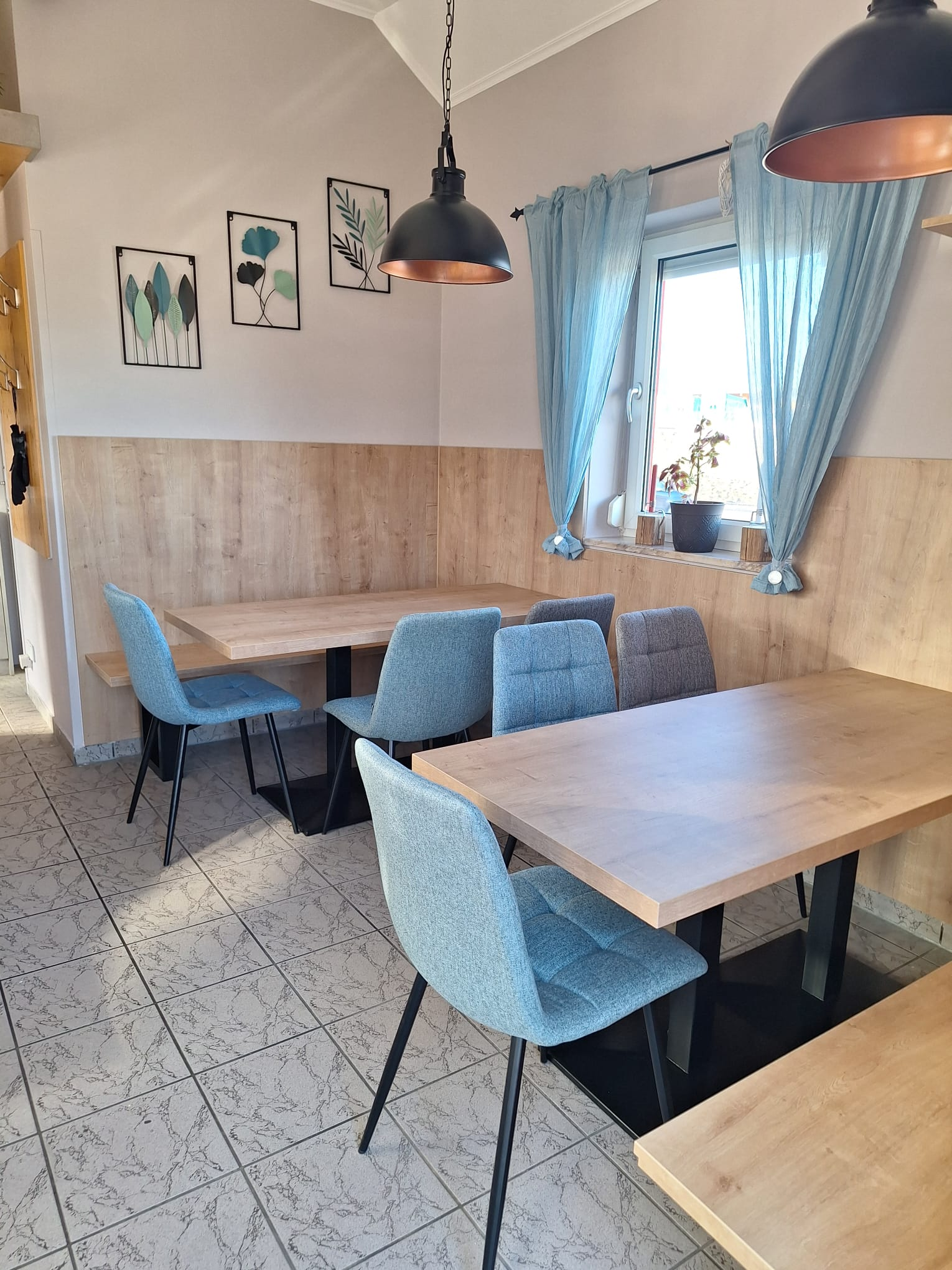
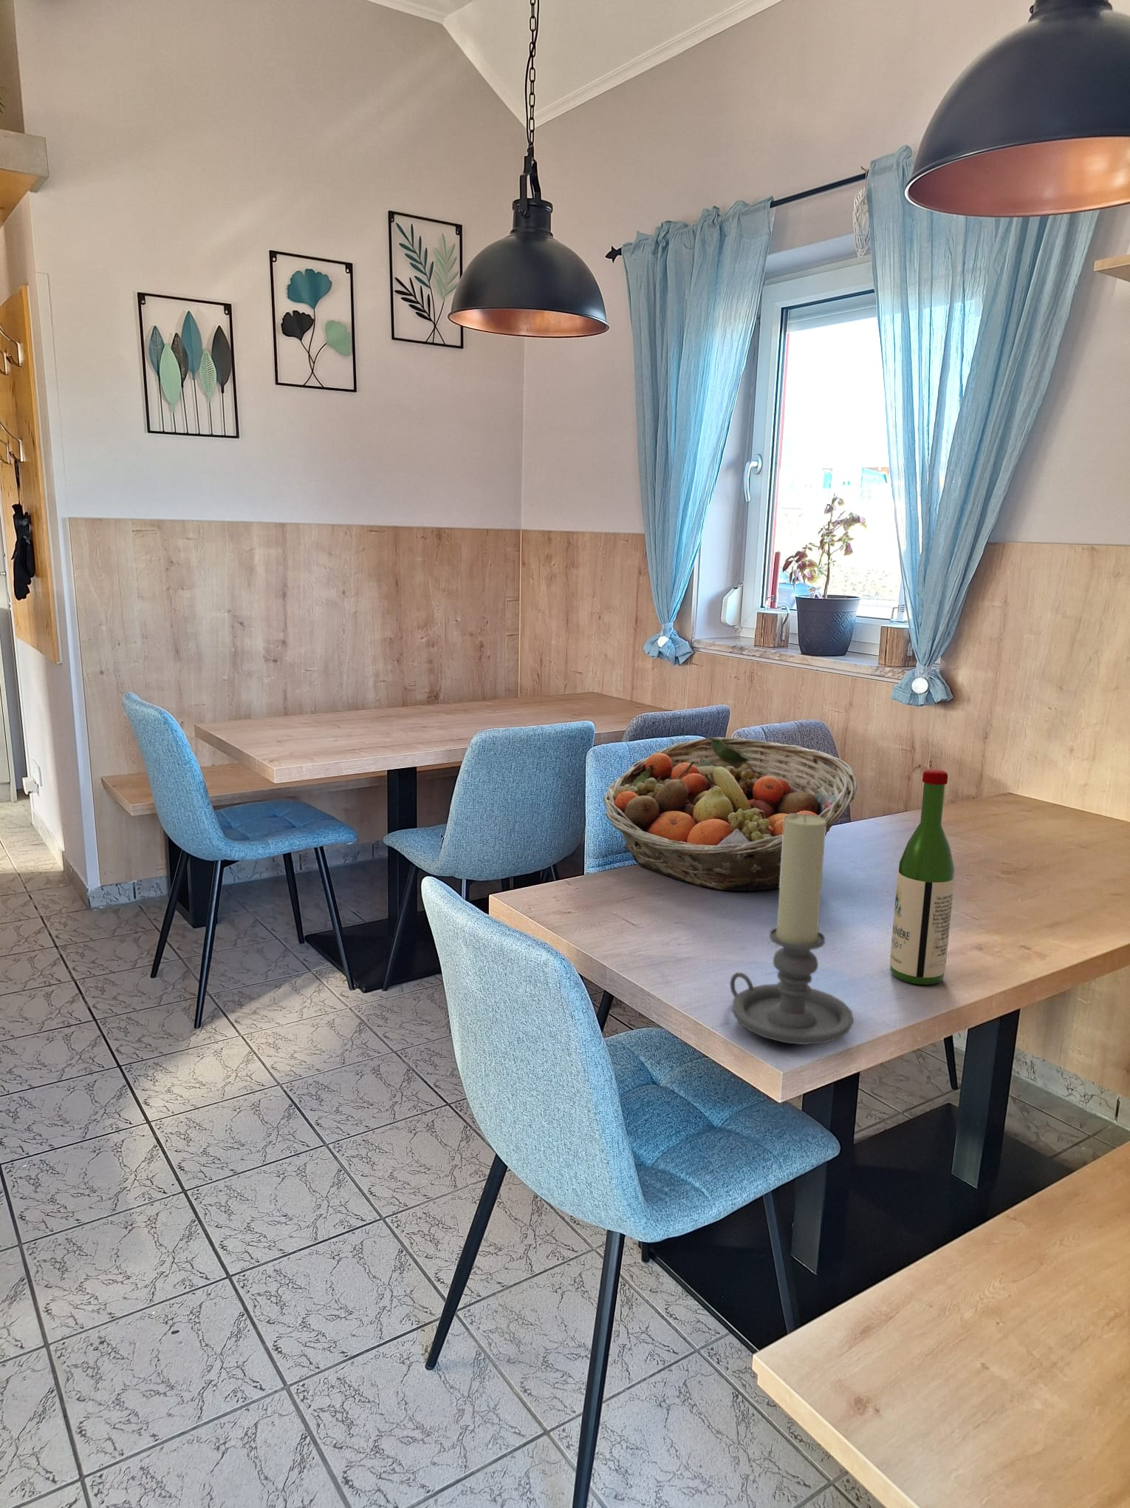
+ fruit basket [603,736,857,892]
+ candle holder [729,813,855,1045]
+ wine bottle [889,768,956,986]
